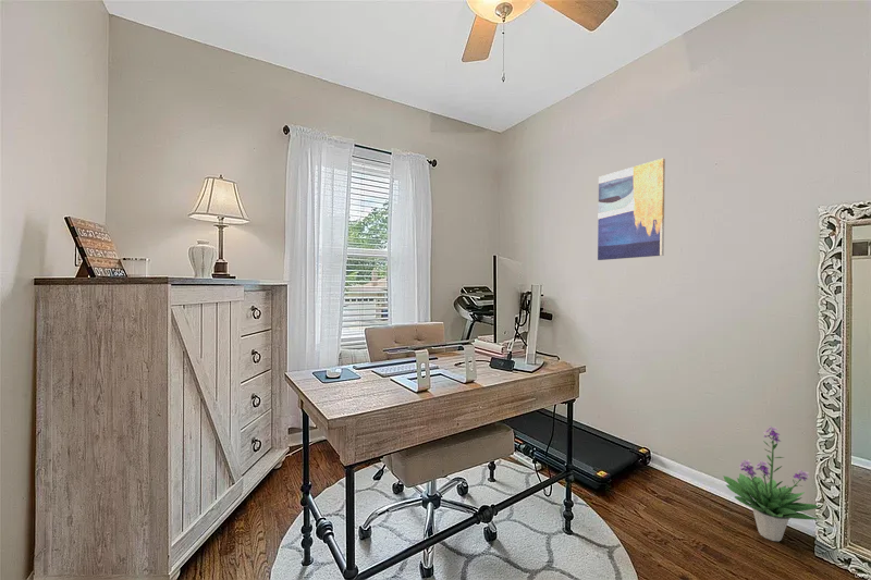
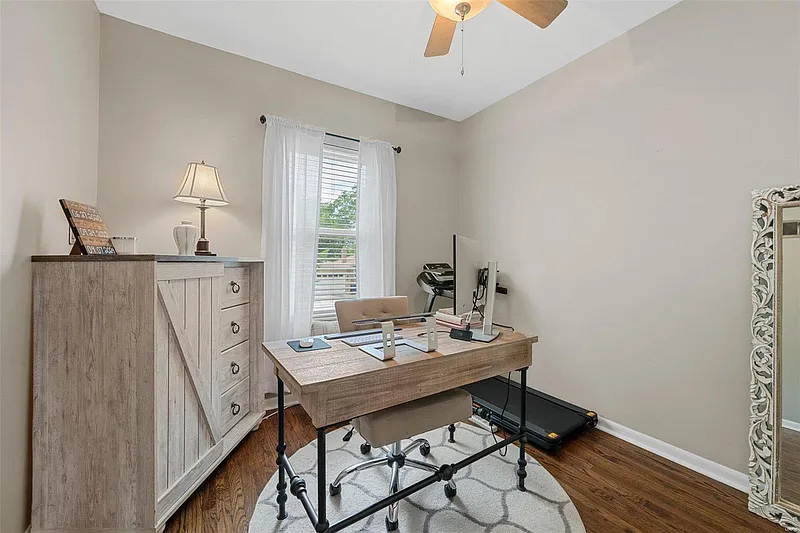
- potted plant [722,425,822,542]
- wall art [597,158,666,261]
